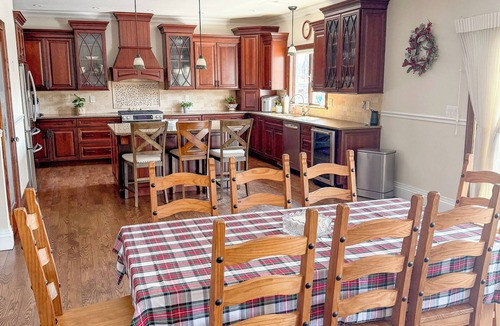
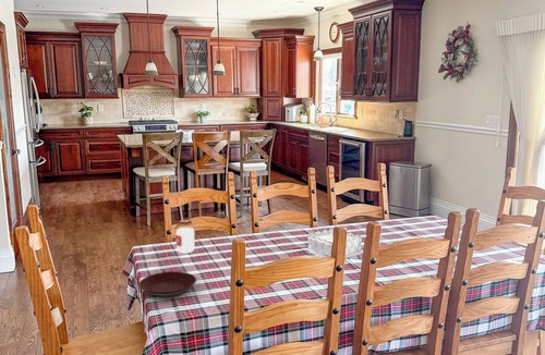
+ plate [138,270,197,297]
+ jar [173,219,196,254]
